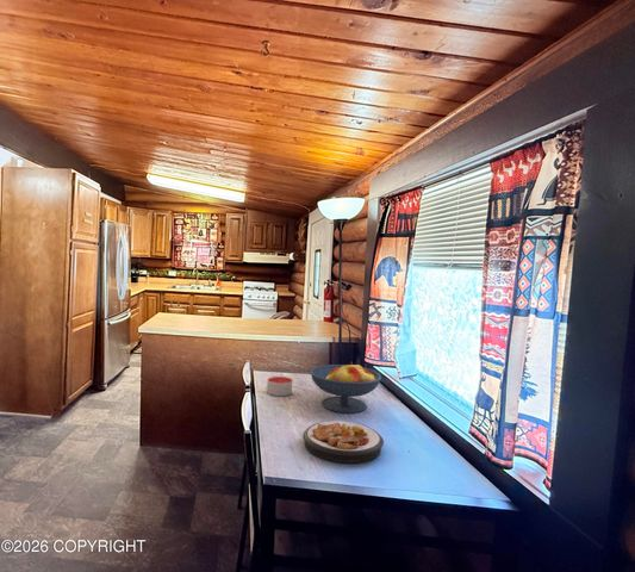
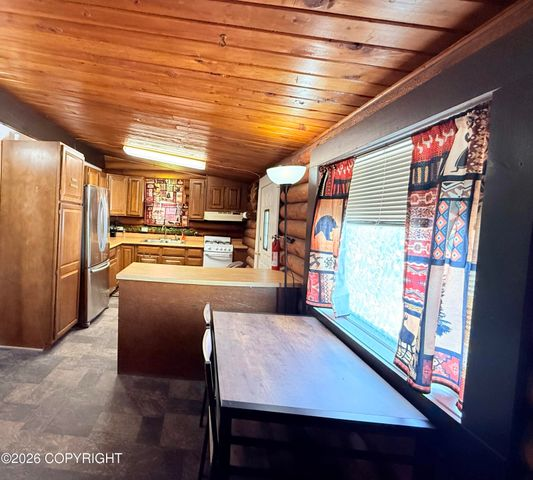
- fruit bowl [310,362,382,415]
- plate [301,419,385,464]
- candle [266,375,294,397]
